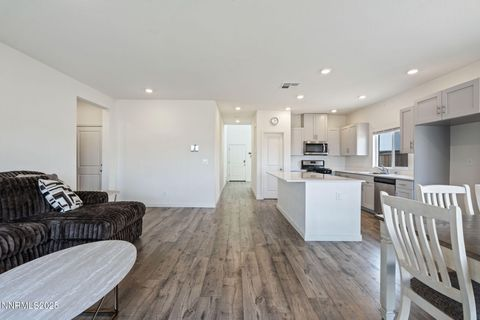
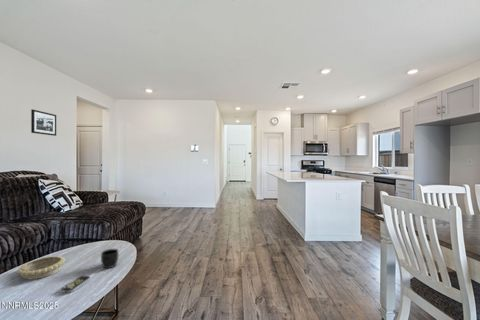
+ decorative bowl [17,255,66,280]
+ picture frame [30,109,57,137]
+ remote control [61,275,91,293]
+ mug [100,248,120,269]
